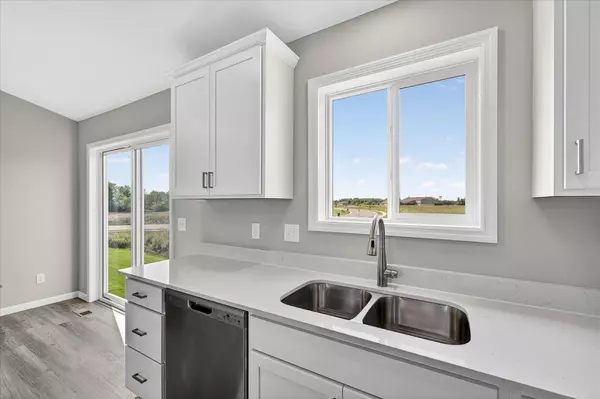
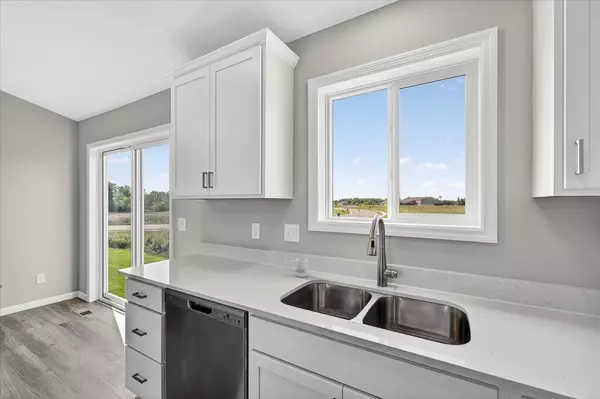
+ mug [288,257,309,278]
